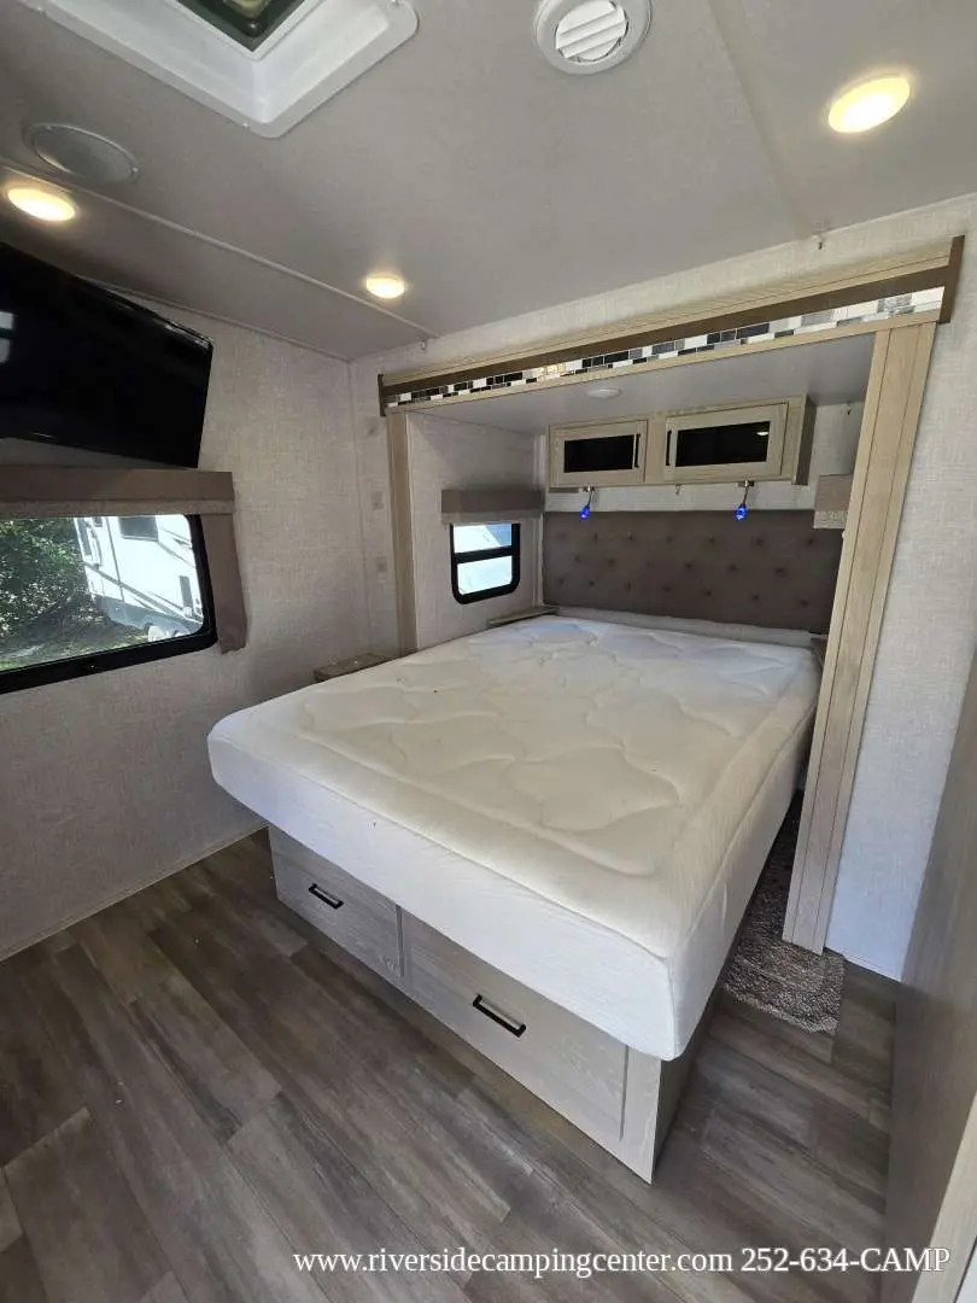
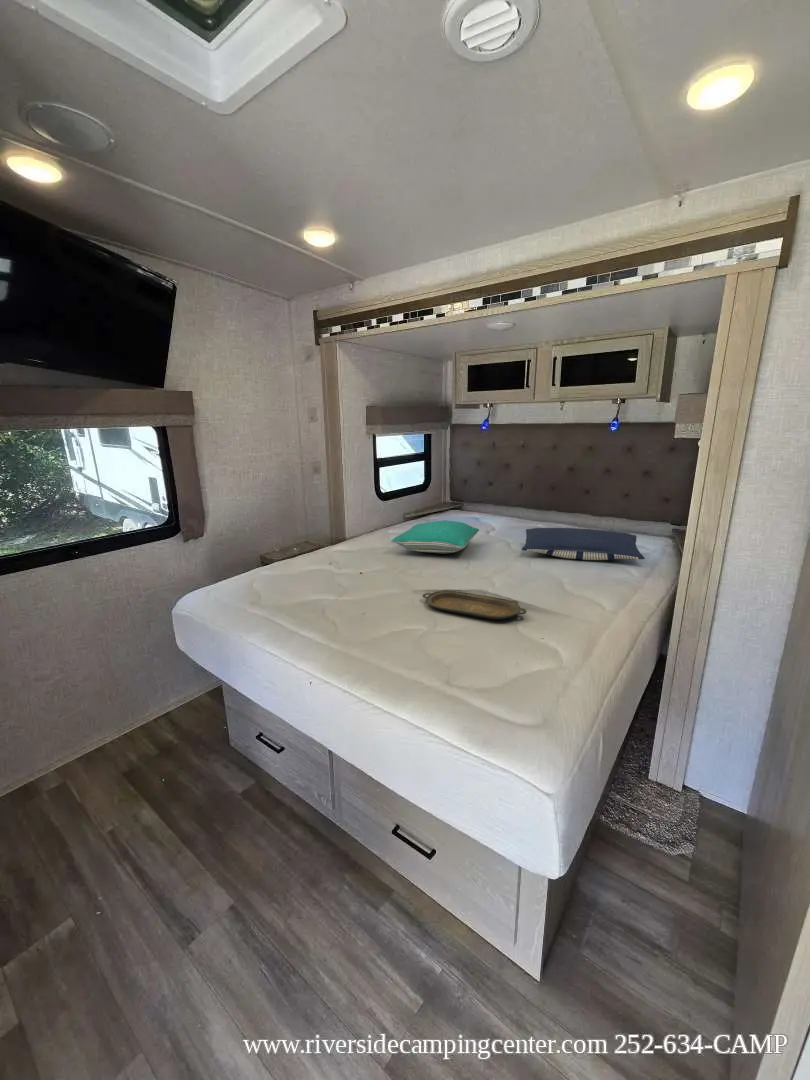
+ pillow [390,519,480,554]
+ pillow [521,527,646,561]
+ serving tray [421,590,527,621]
